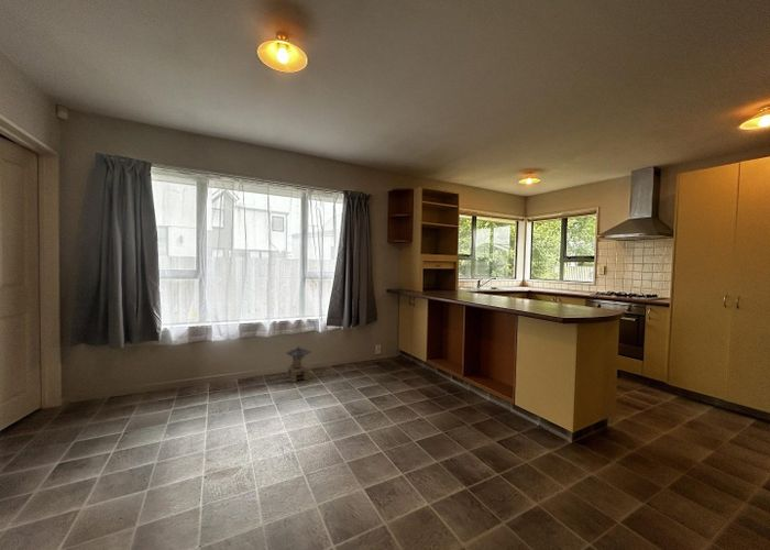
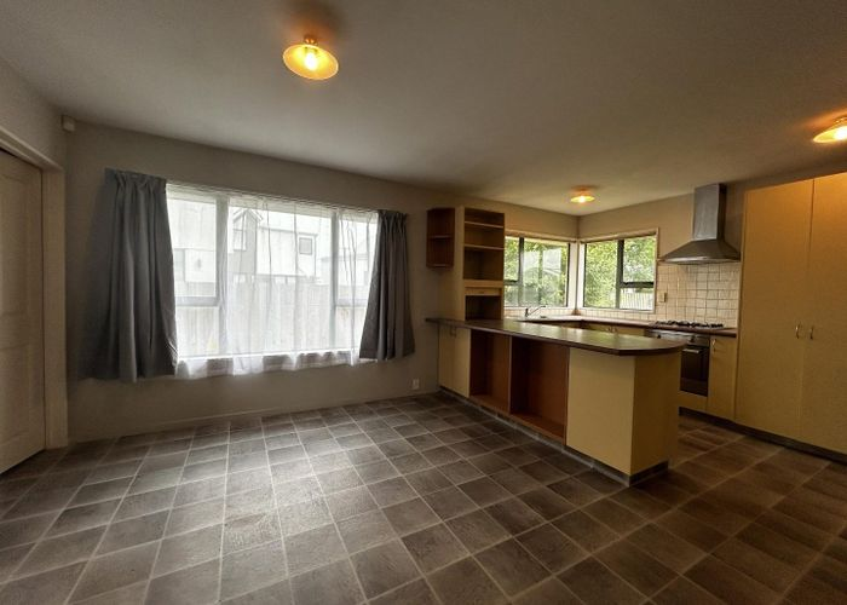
- lantern [285,345,311,383]
